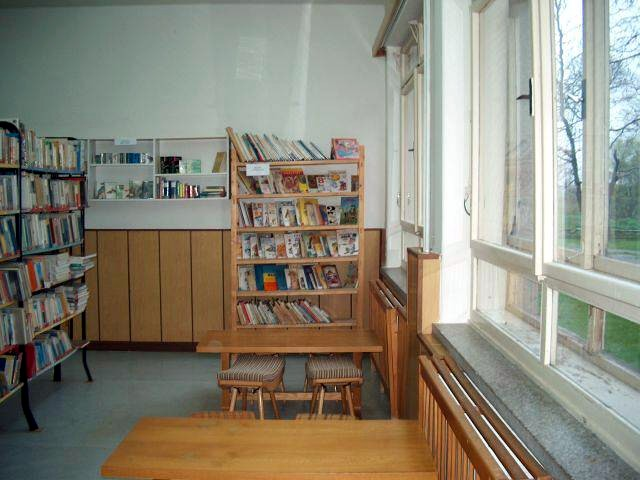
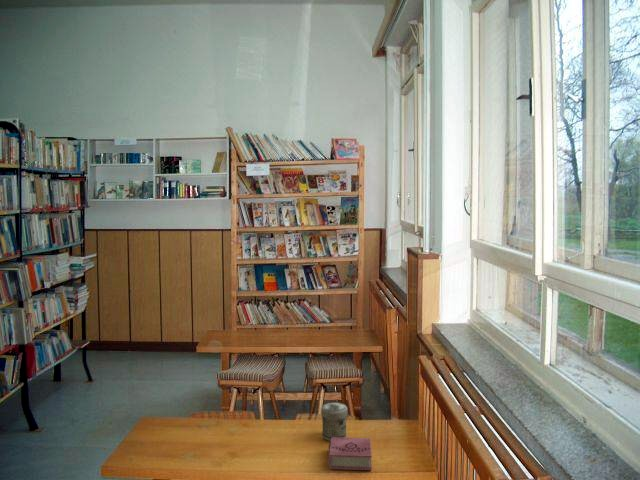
+ jar [320,402,349,442]
+ book [327,437,373,471]
